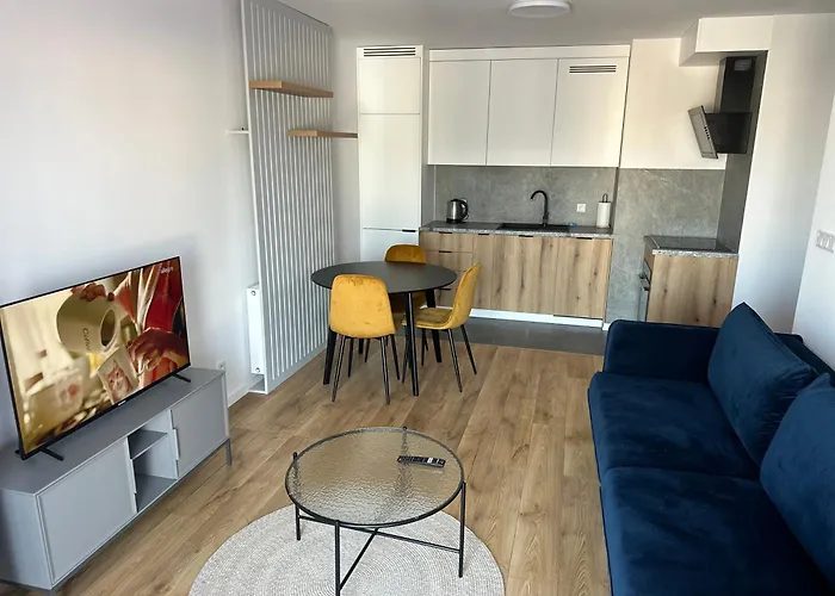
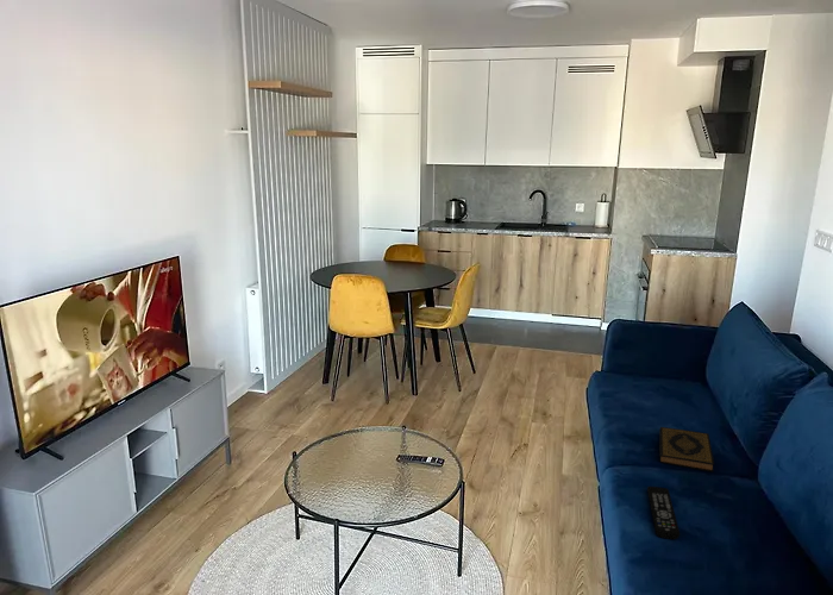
+ remote control [646,486,681,540]
+ hardback book [658,426,715,472]
